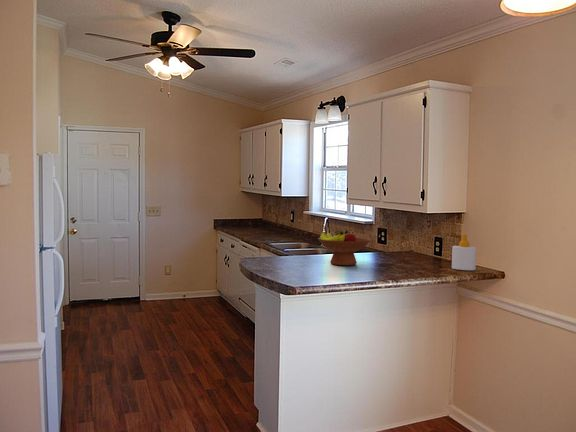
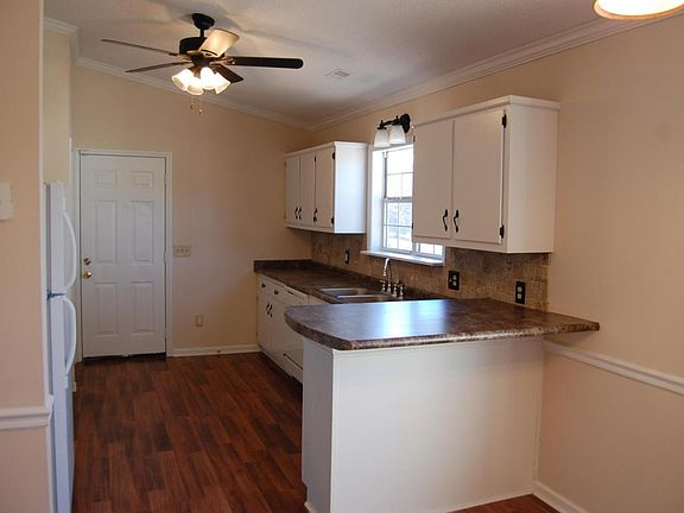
- soap bottle [451,233,477,271]
- fruit bowl [317,229,371,266]
